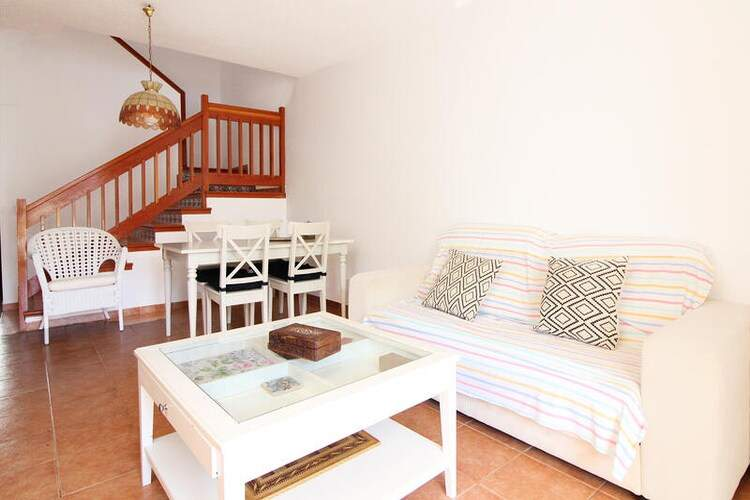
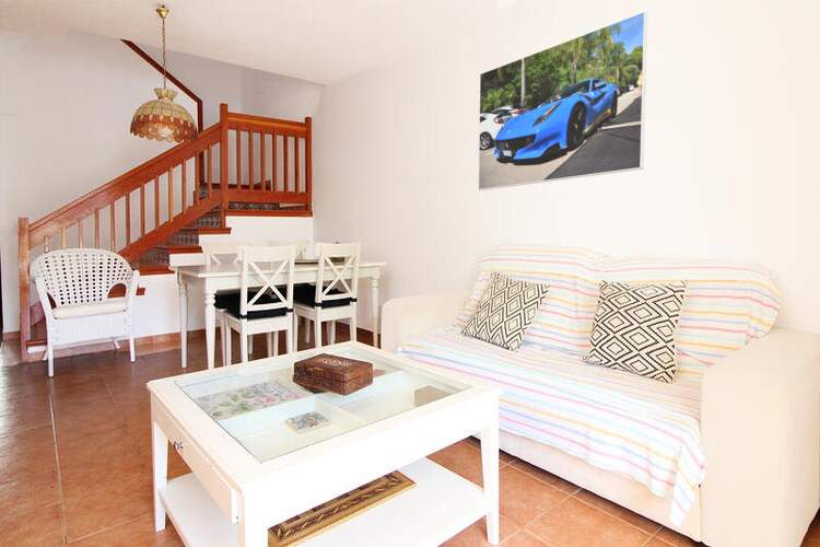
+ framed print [477,10,648,191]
